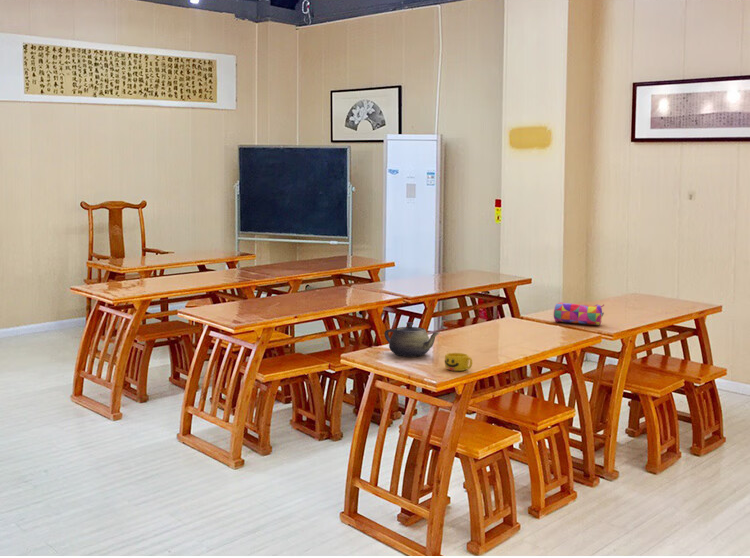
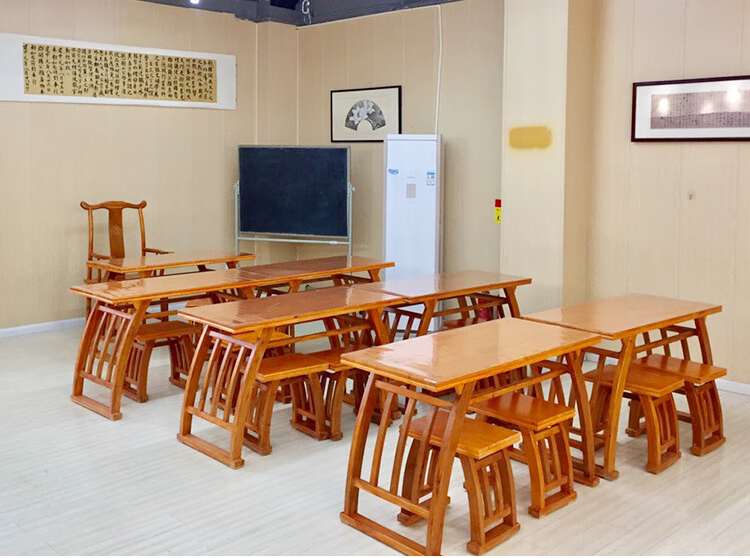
- teapot [383,321,440,358]
- pencil case [553,301,605,326]
- cup [444,352,473,372]
